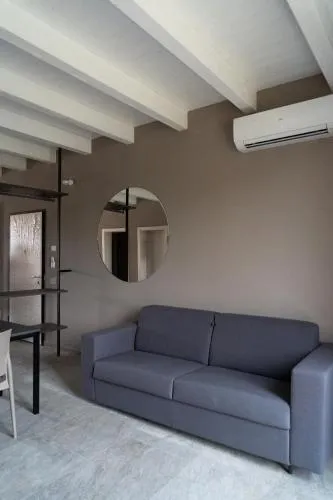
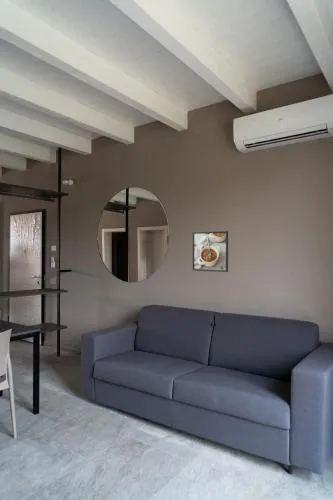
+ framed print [192,230,229,273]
